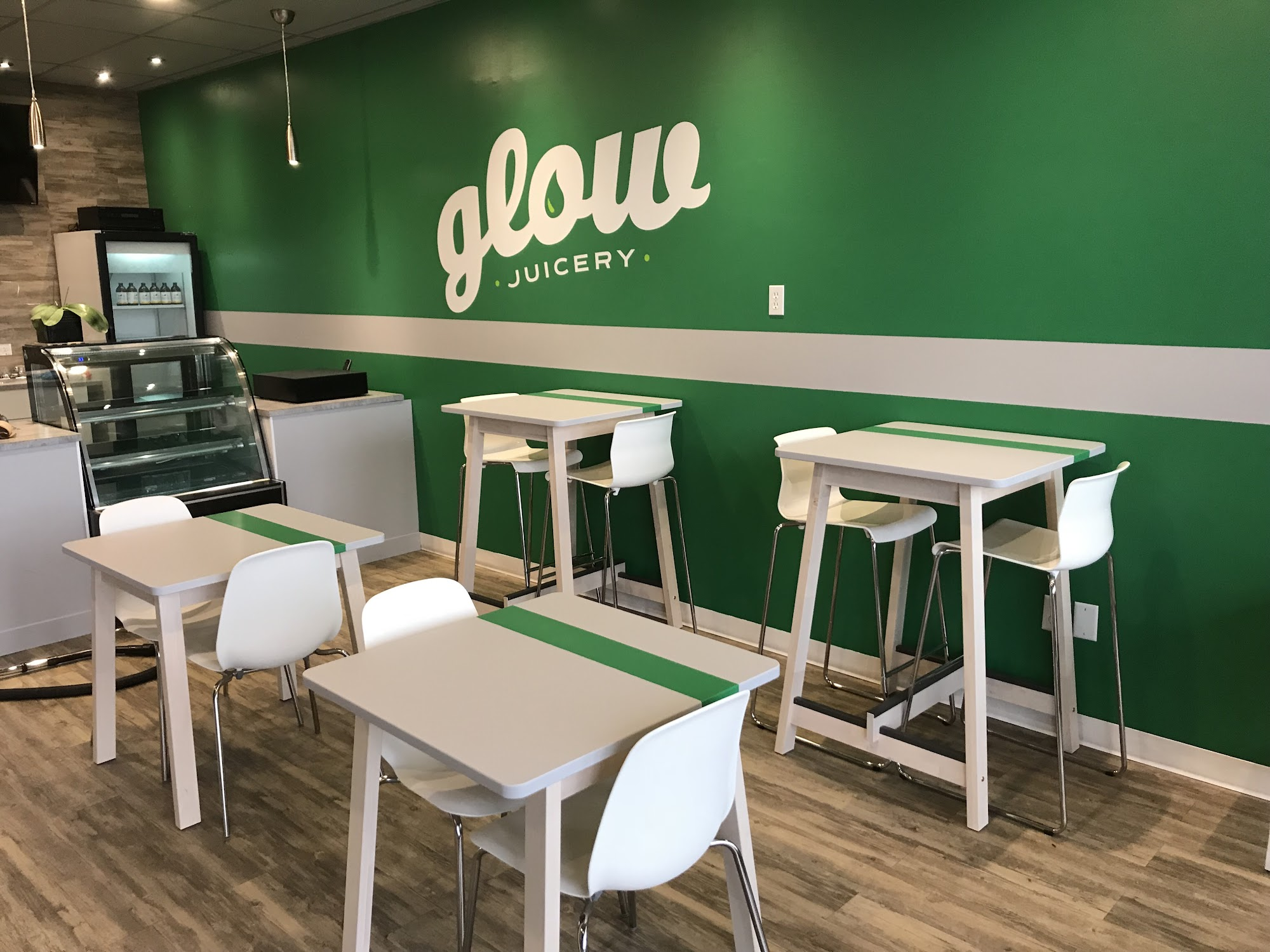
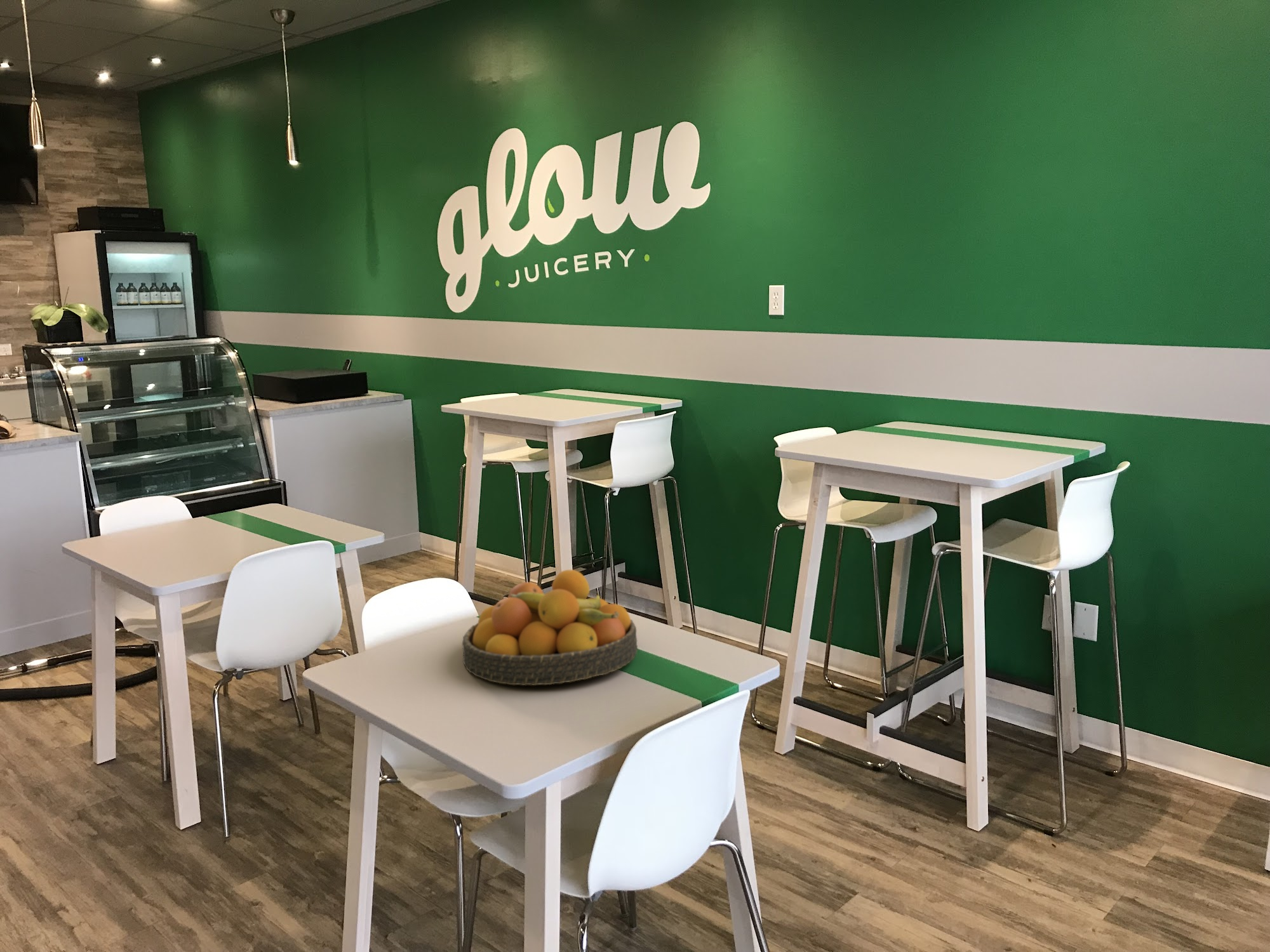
+ fruit bowl [462,569,638,686]
